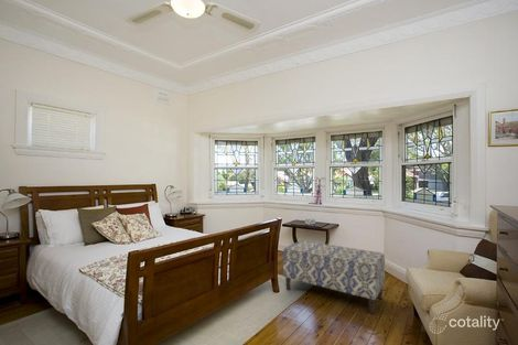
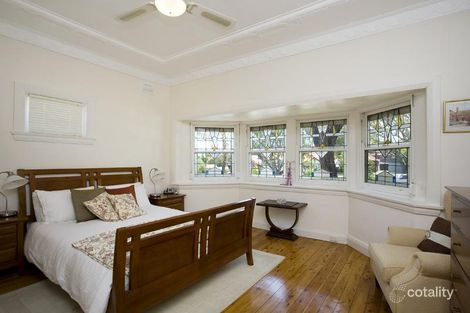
- bench [282,239,386,315]
